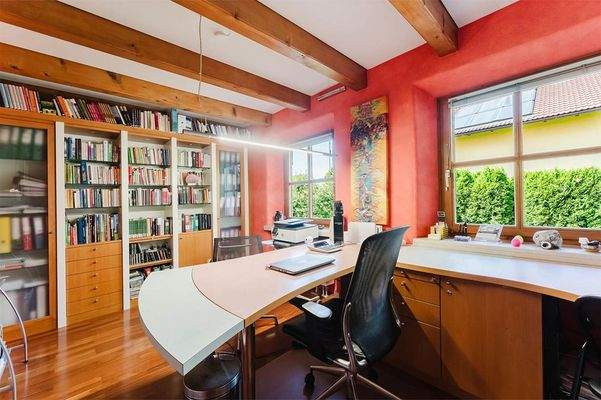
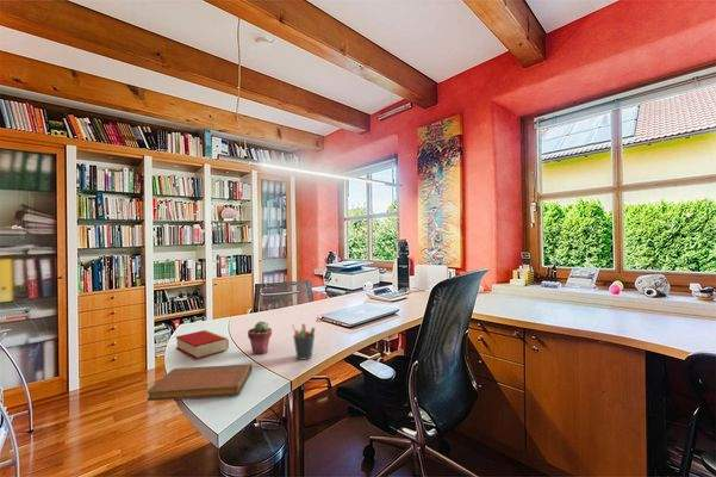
+ book [175,329,230,360]
+ potted succulent [247,320,273,355]
+ notebook [147,363,253,402]
+ pen holder [291,323,317,361]
